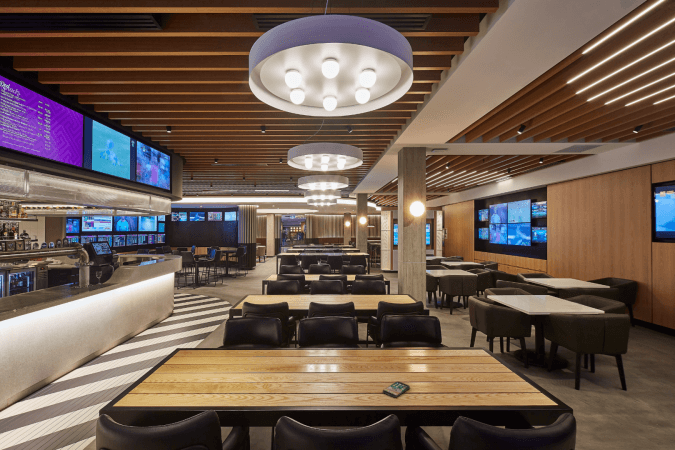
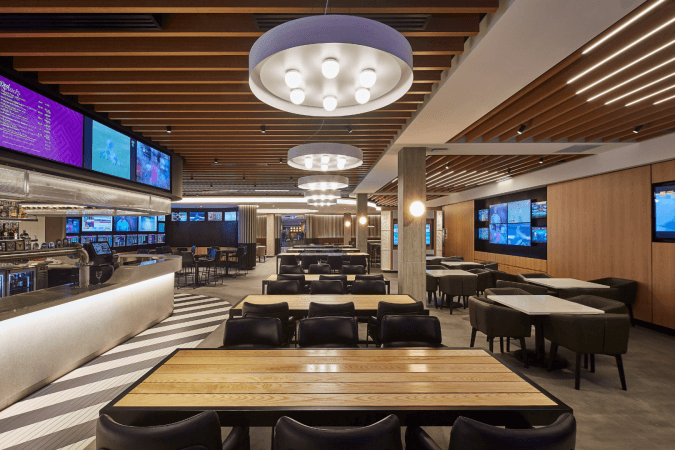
- smartphone [382,381,411,398]
